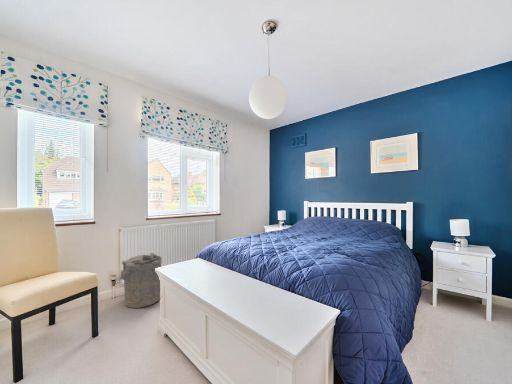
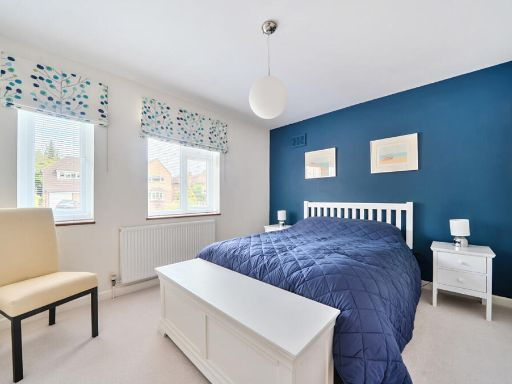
- laundry hamper [119,252,163,309]
